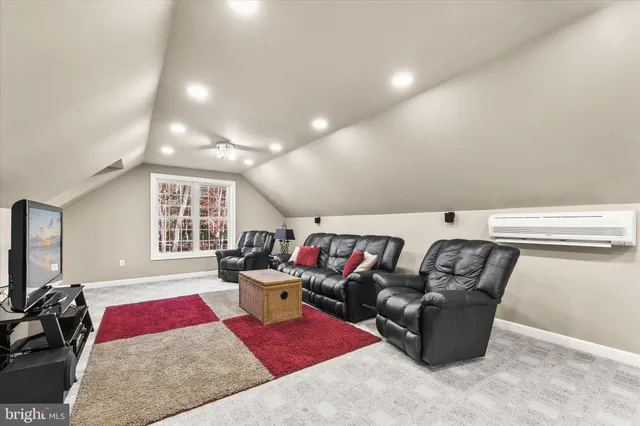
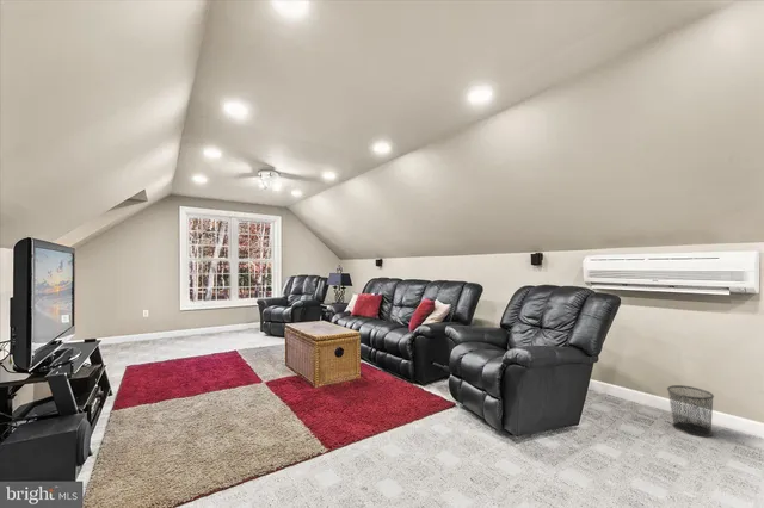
+ waste bin [666,384,715,438]
